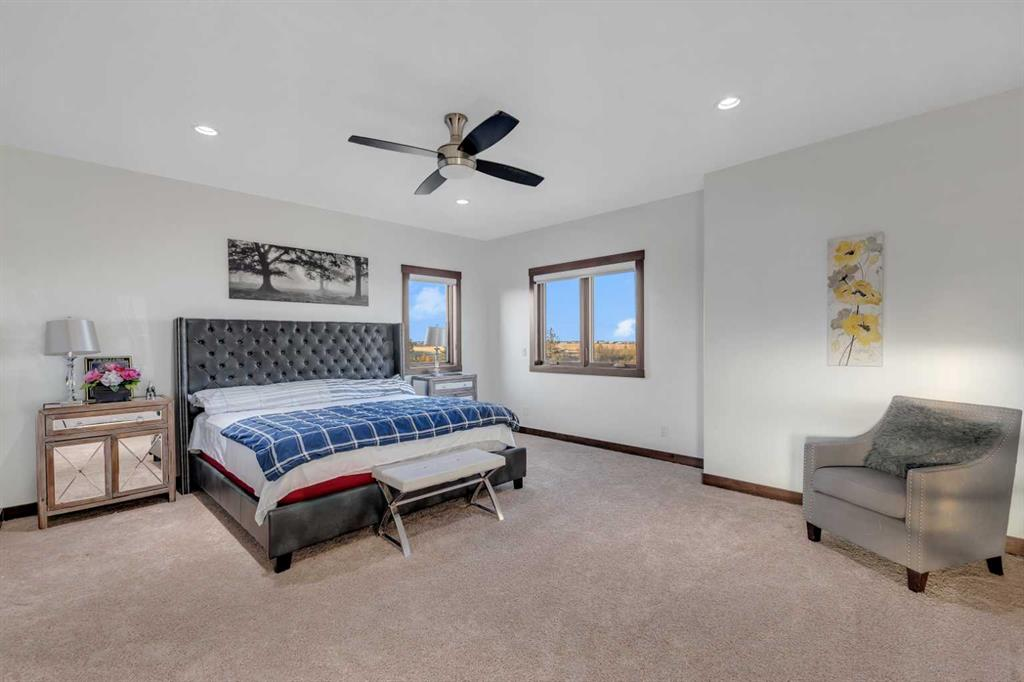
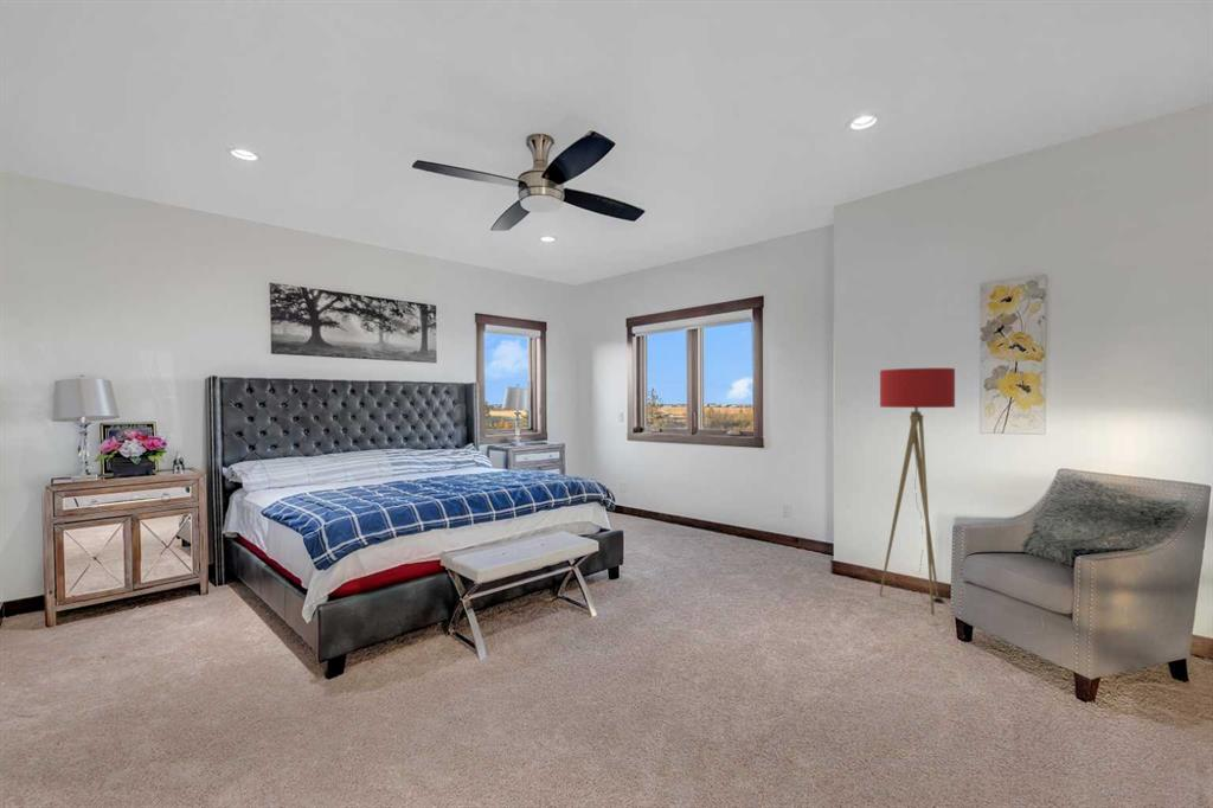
+ floor lamp [878,367,956,615]
